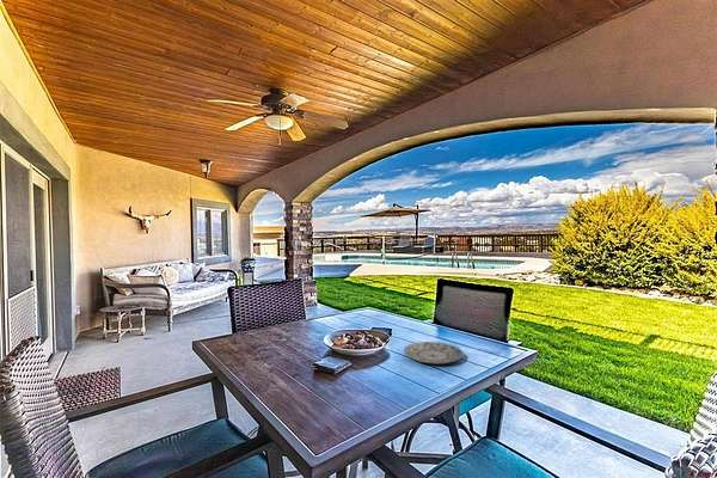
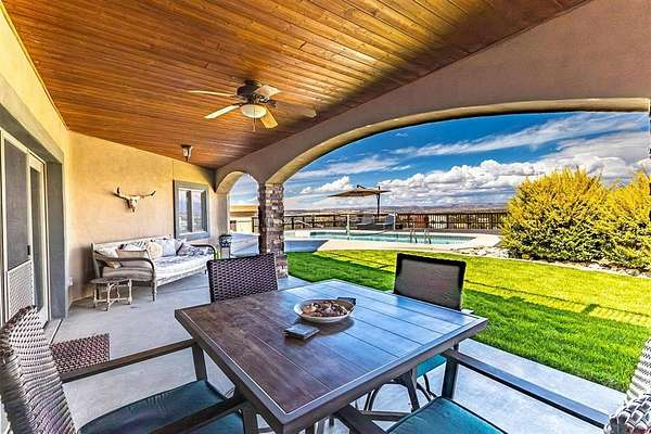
- plate [403,341,465,364]
